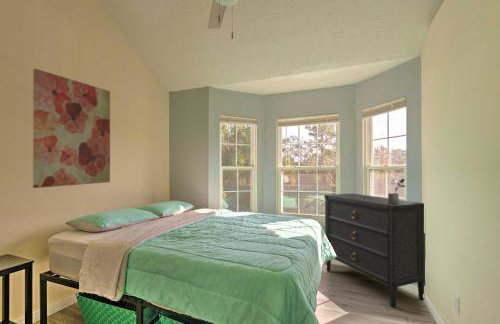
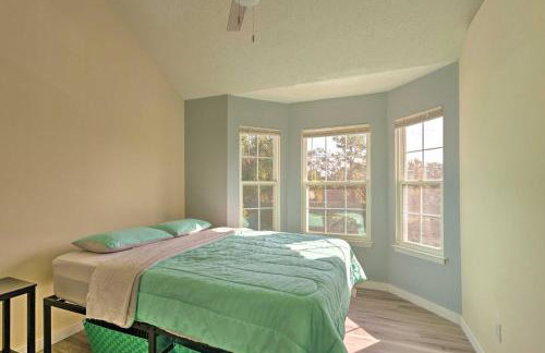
- wall art [32,68,111,189]
- potted plant [387,178,406,203]
- dresser [323,192,426,309]
